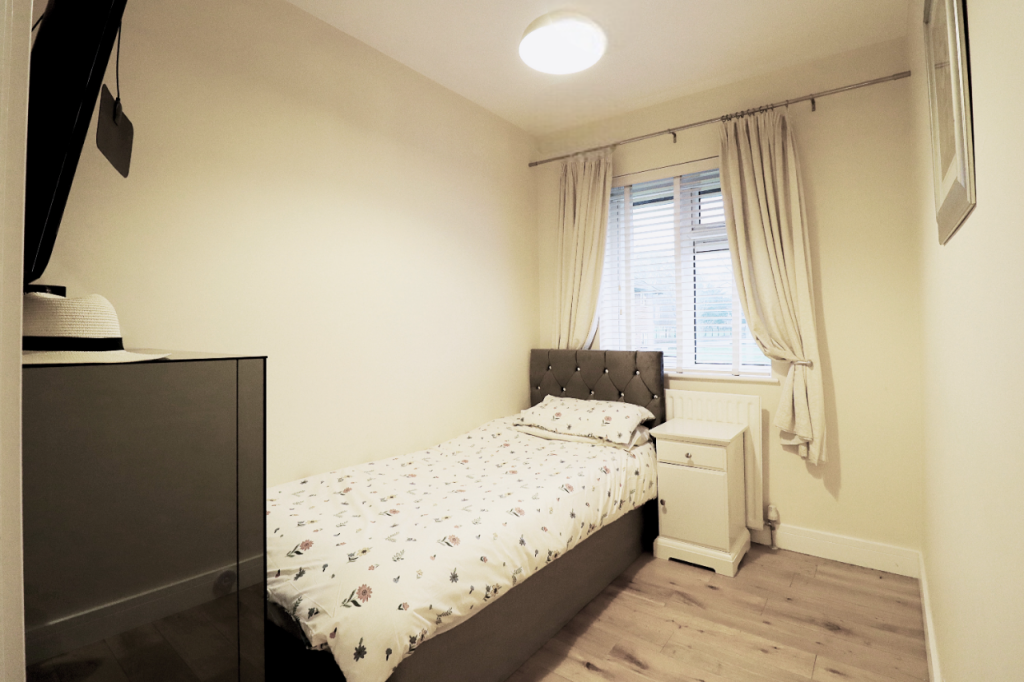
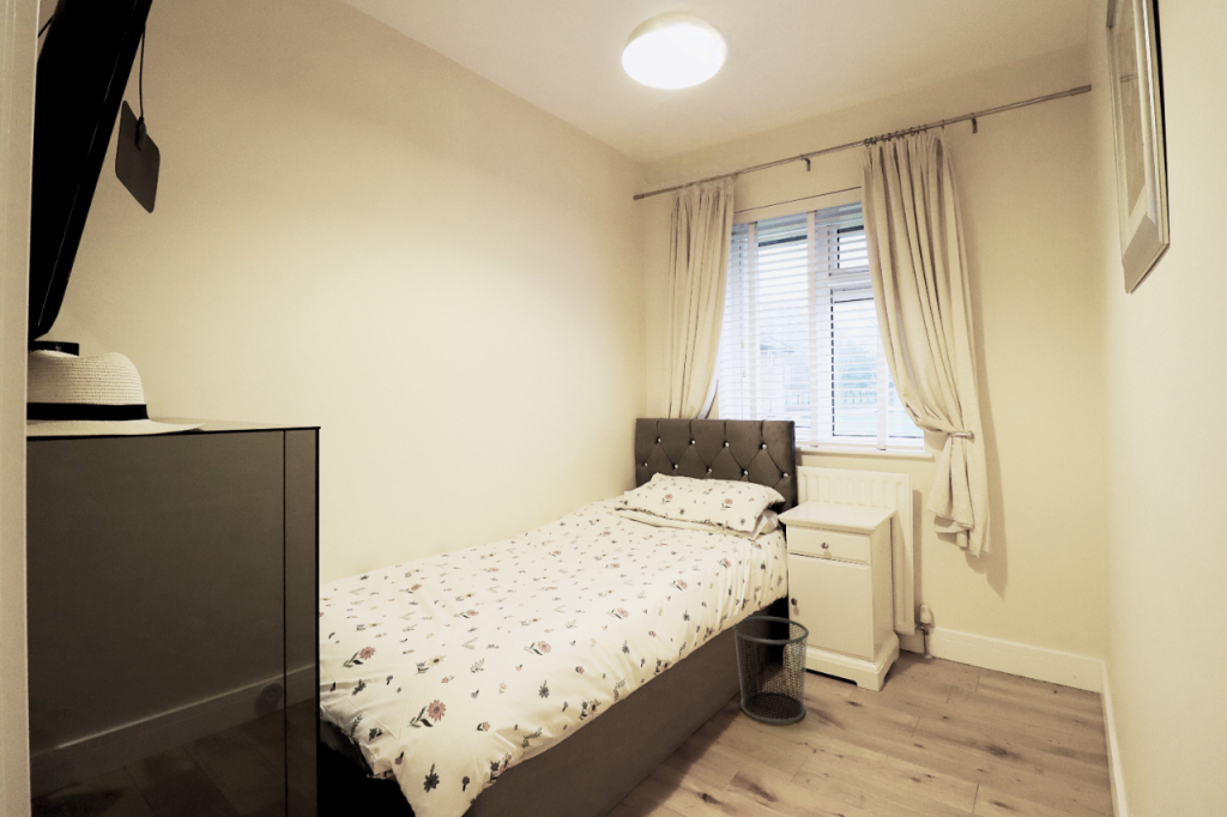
+ waste bin [731,616,810,725]
